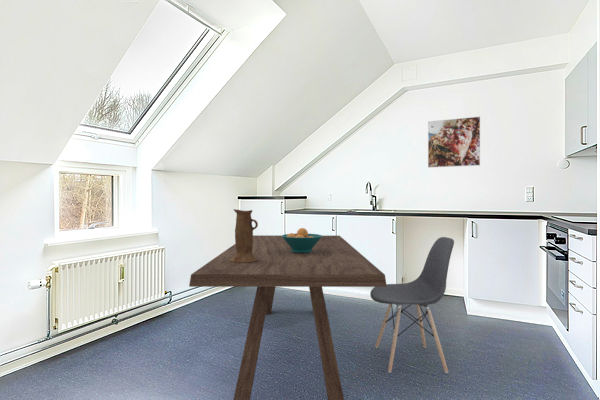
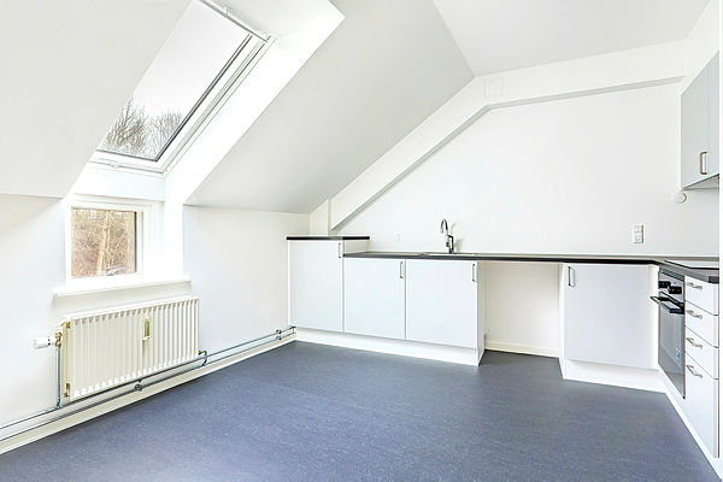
- ceramic pitcher [230,208,259,263]
- dining table [188,234,387,400]
- chair [369,236,455,374]
- fruit bowl [282,227,323,253]
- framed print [427,116,481,169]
